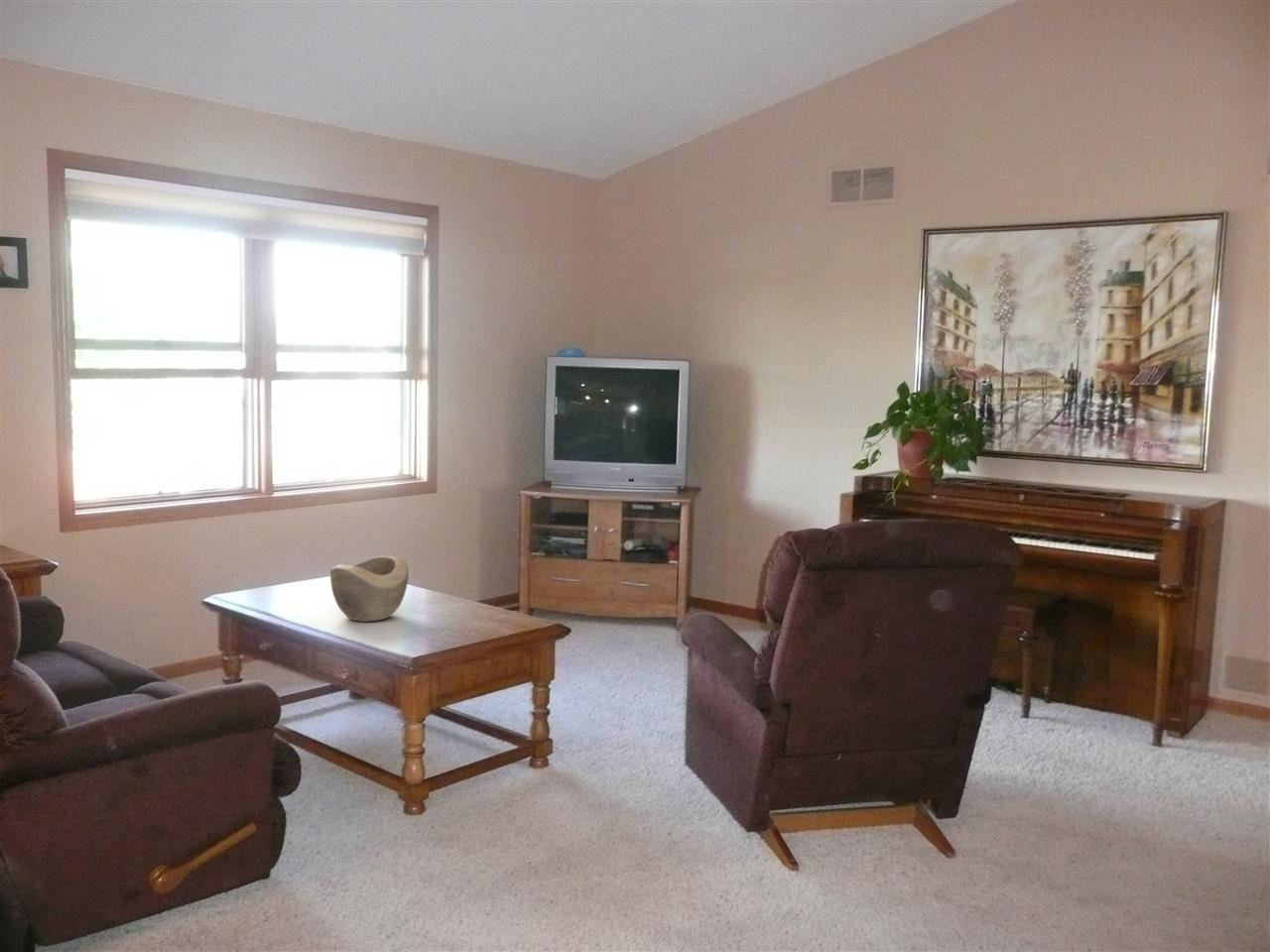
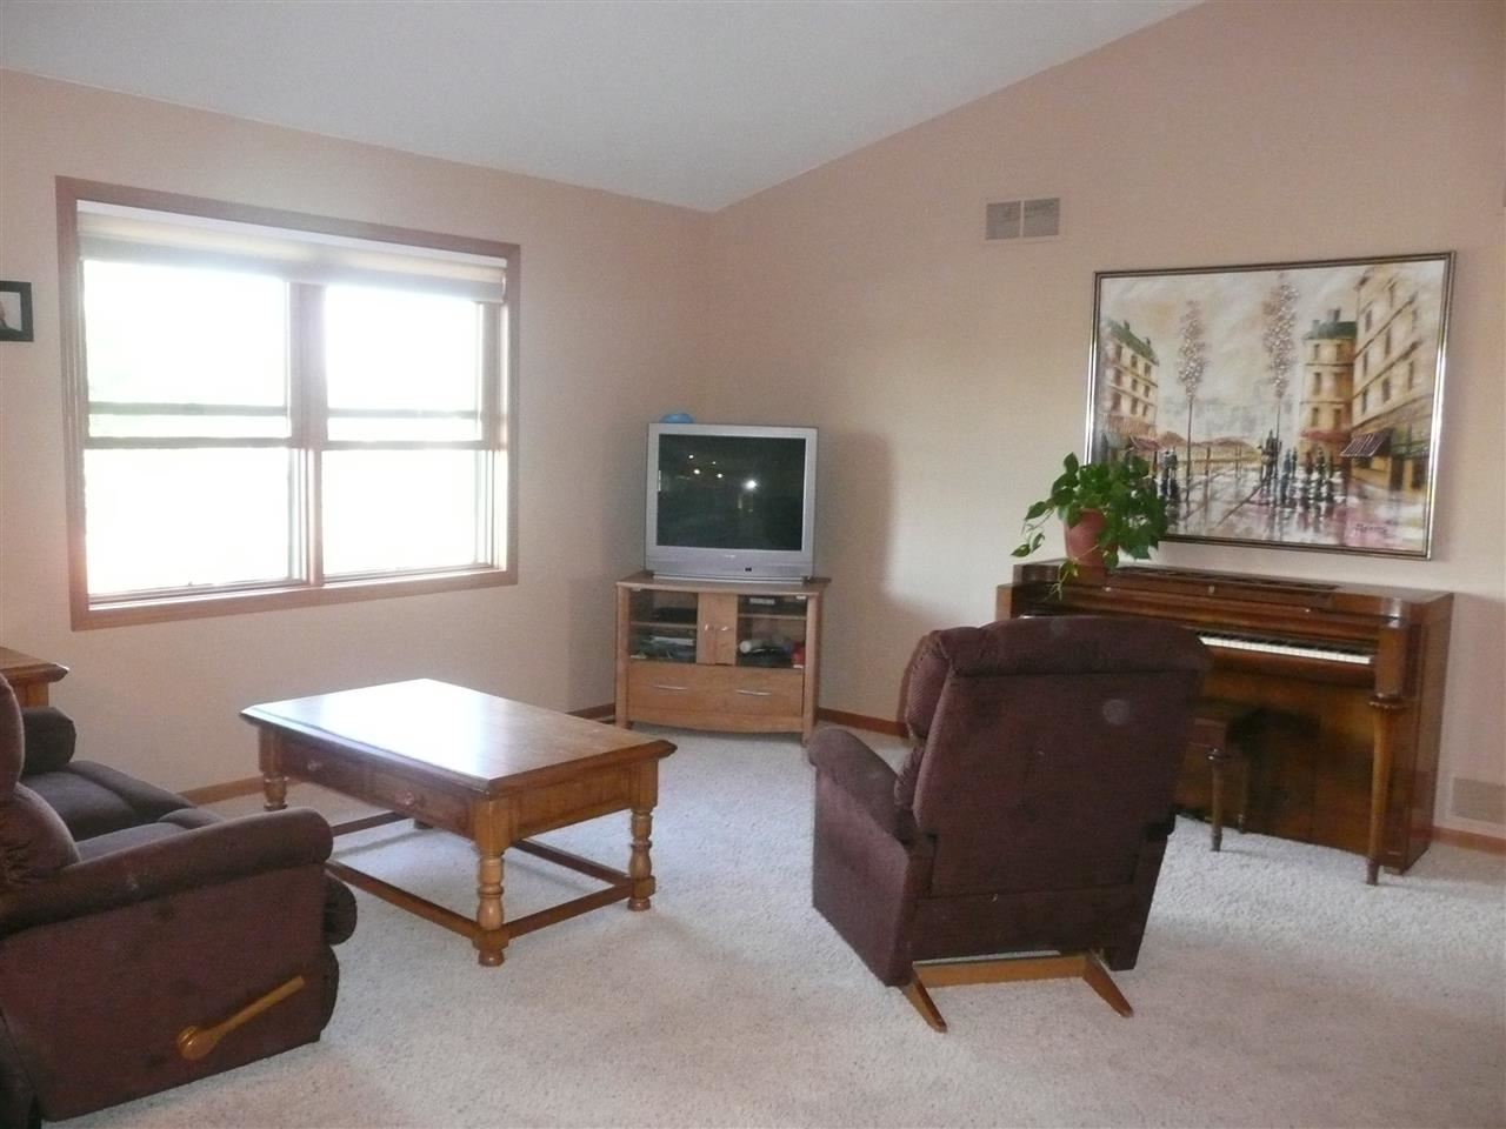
- decorative bowl [329,554,410,623]
